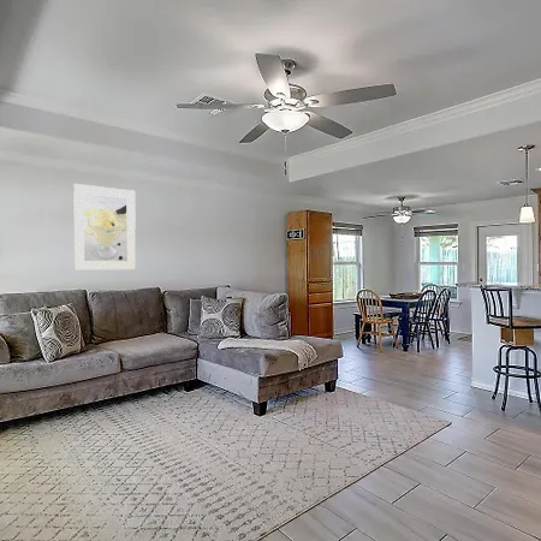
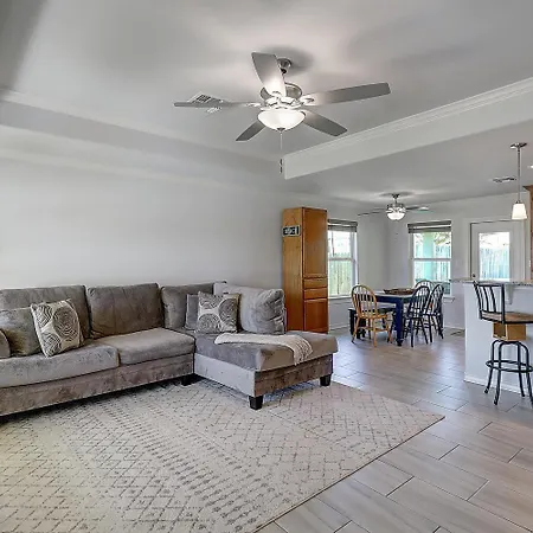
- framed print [72,183,137,270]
